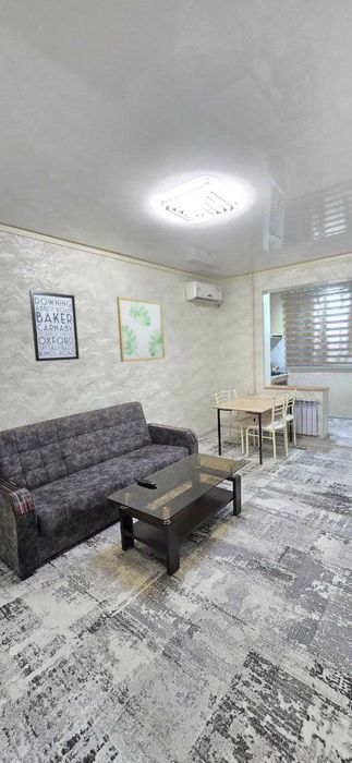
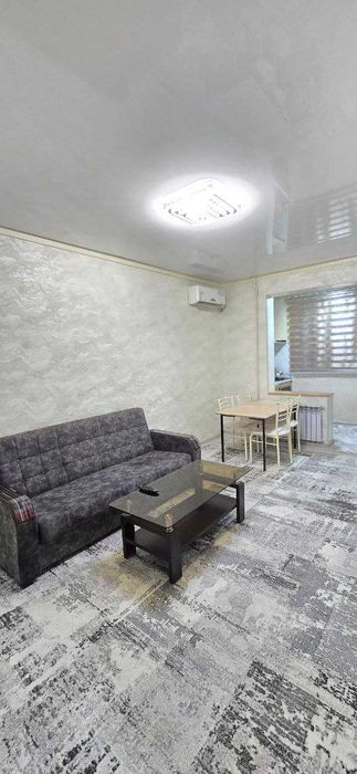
- wall art [28,289,81,363]
- wall art [116,295,166,363]
